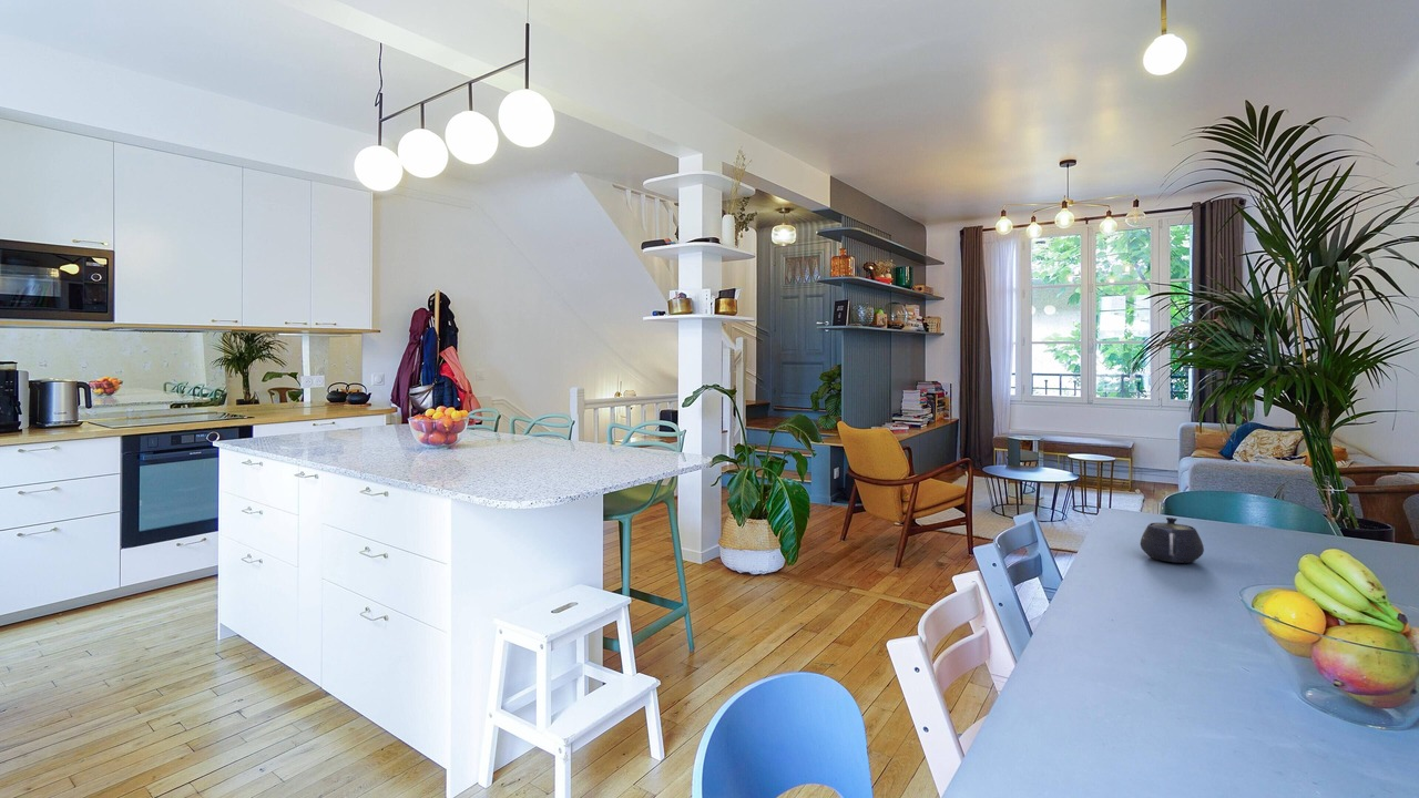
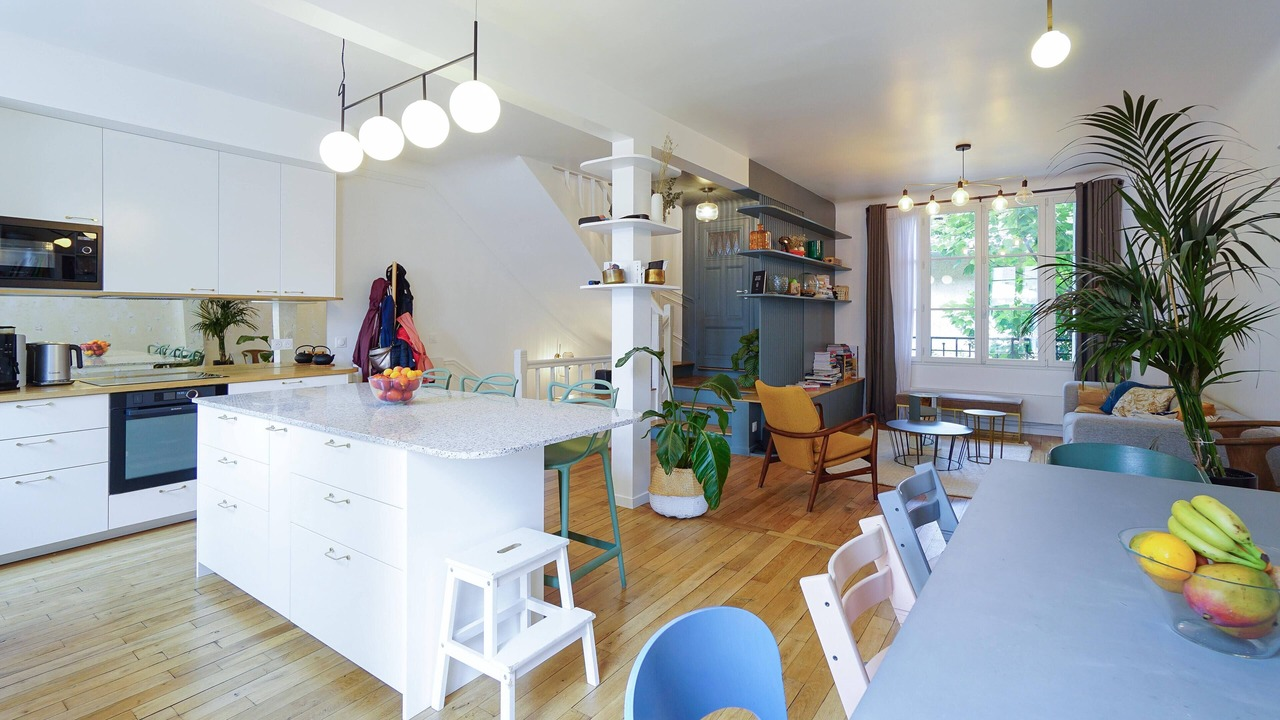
- teapot [1140,516,1205,564]
